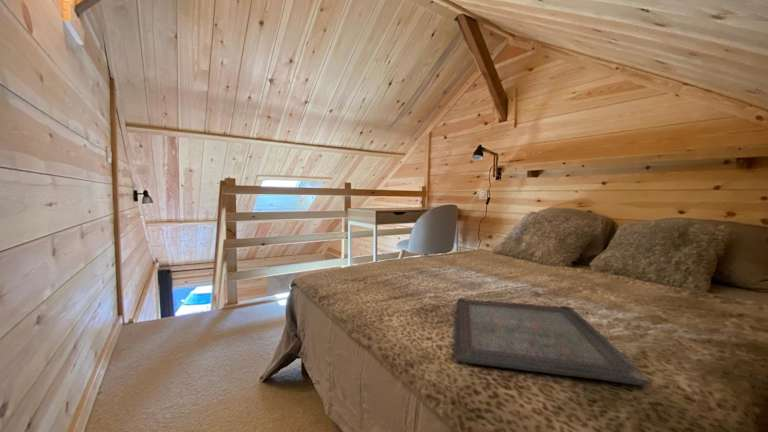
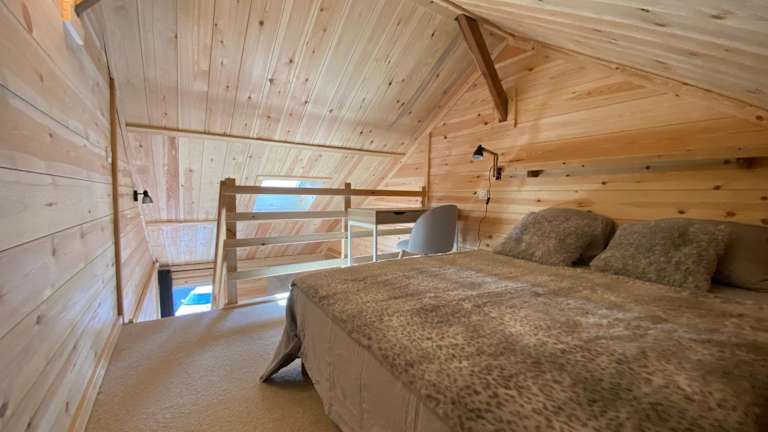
- serving tray [453,297,652,387]
